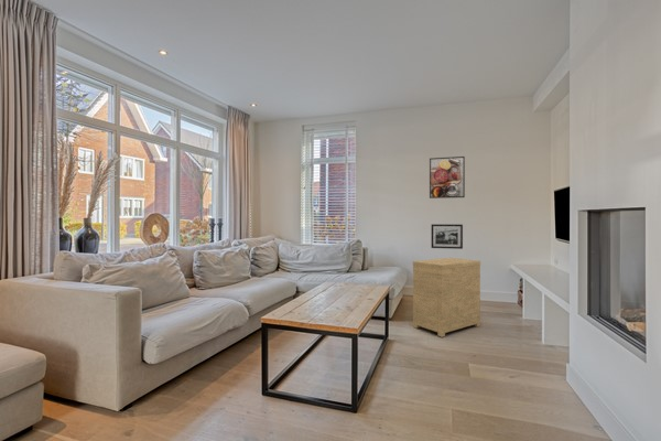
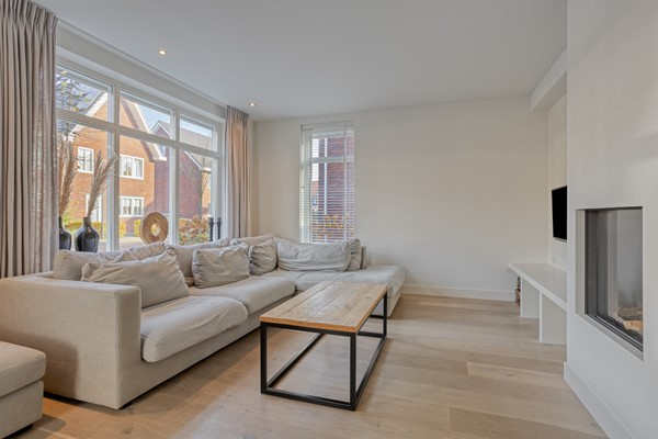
- side table [412,257,481,338]
- picture frame [431,223,464,250]
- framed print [429,155,466,200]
